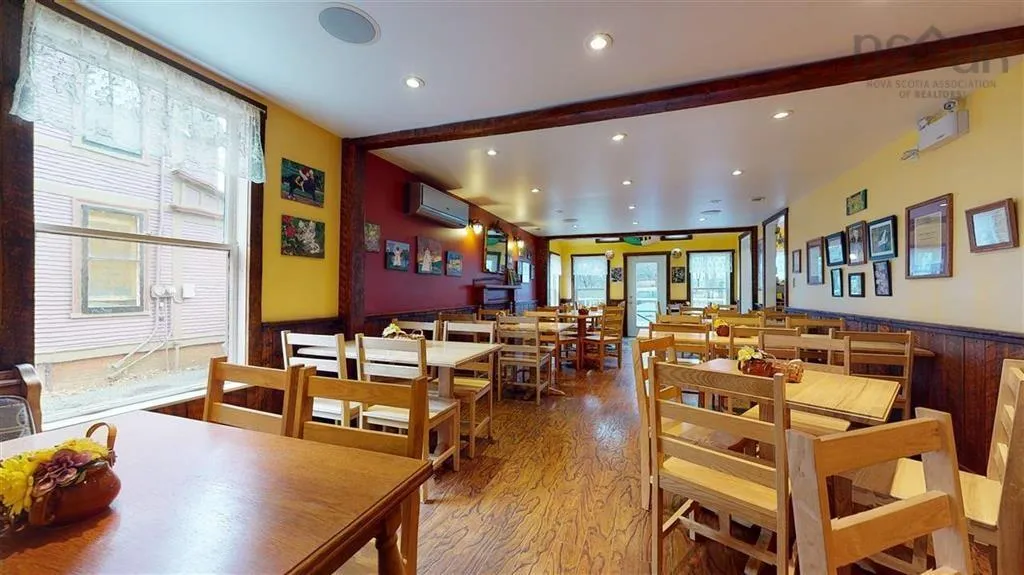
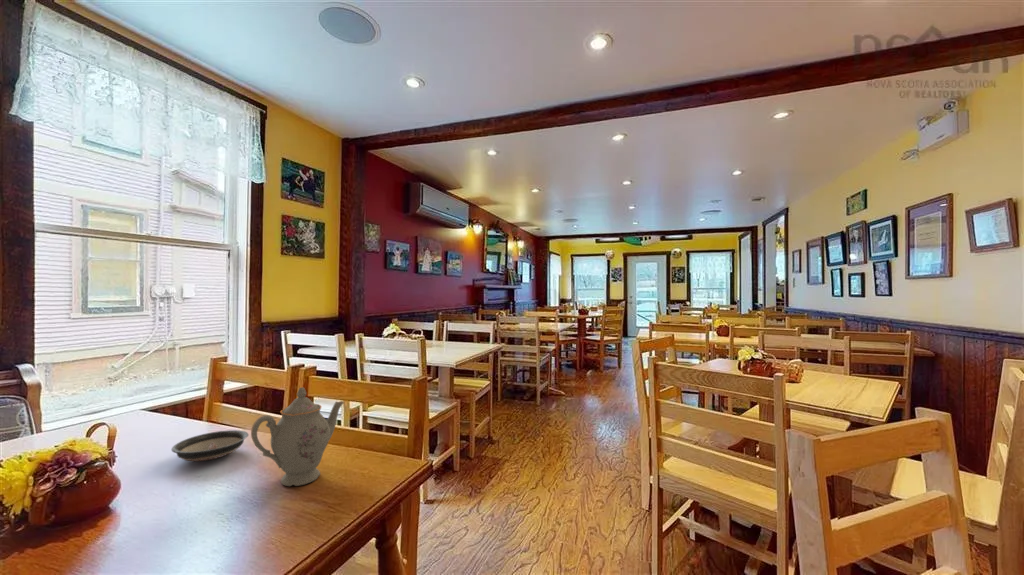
+ saucer [171,429,249,462]
+ chinaware [250,386,345,487]
